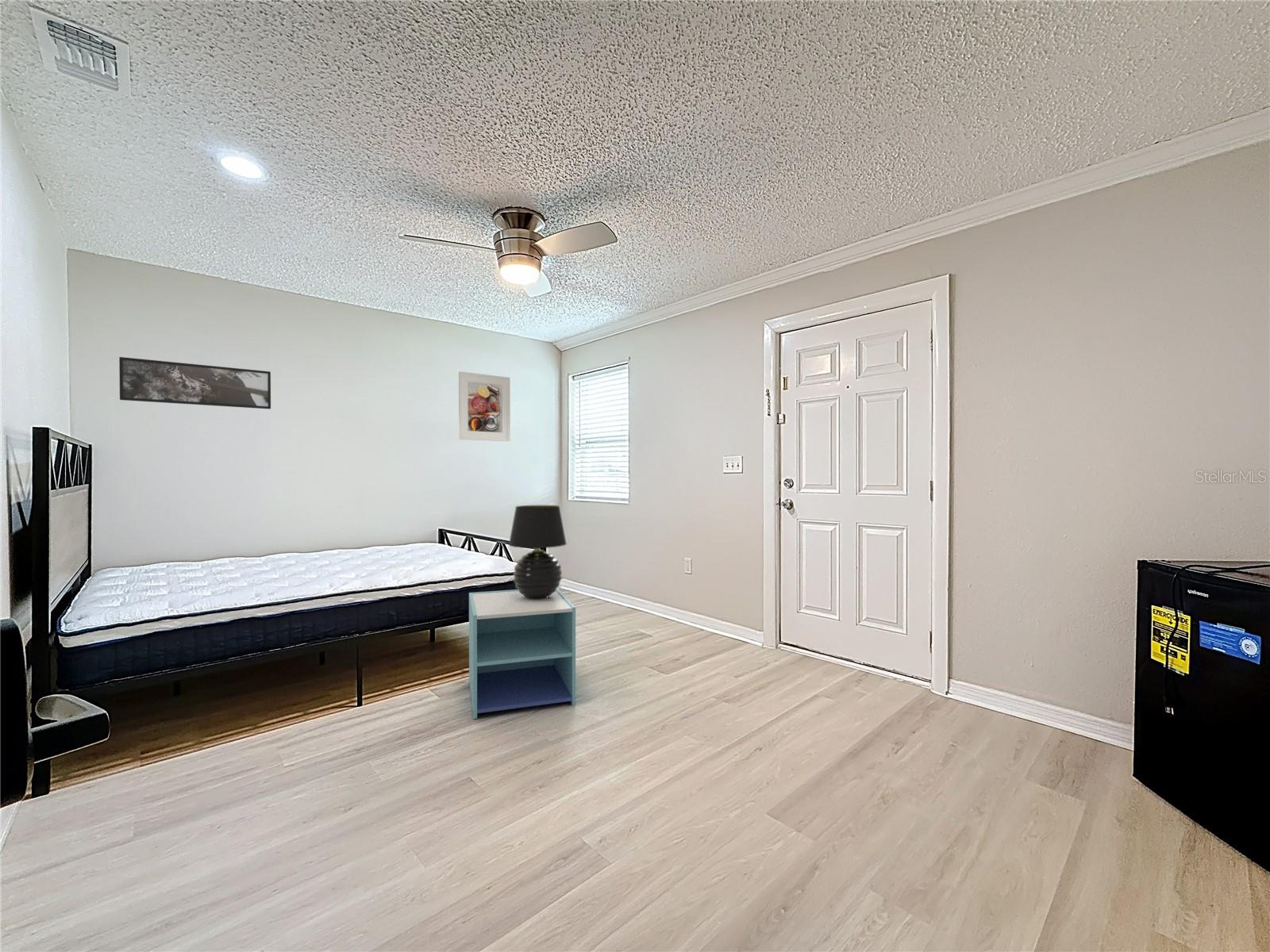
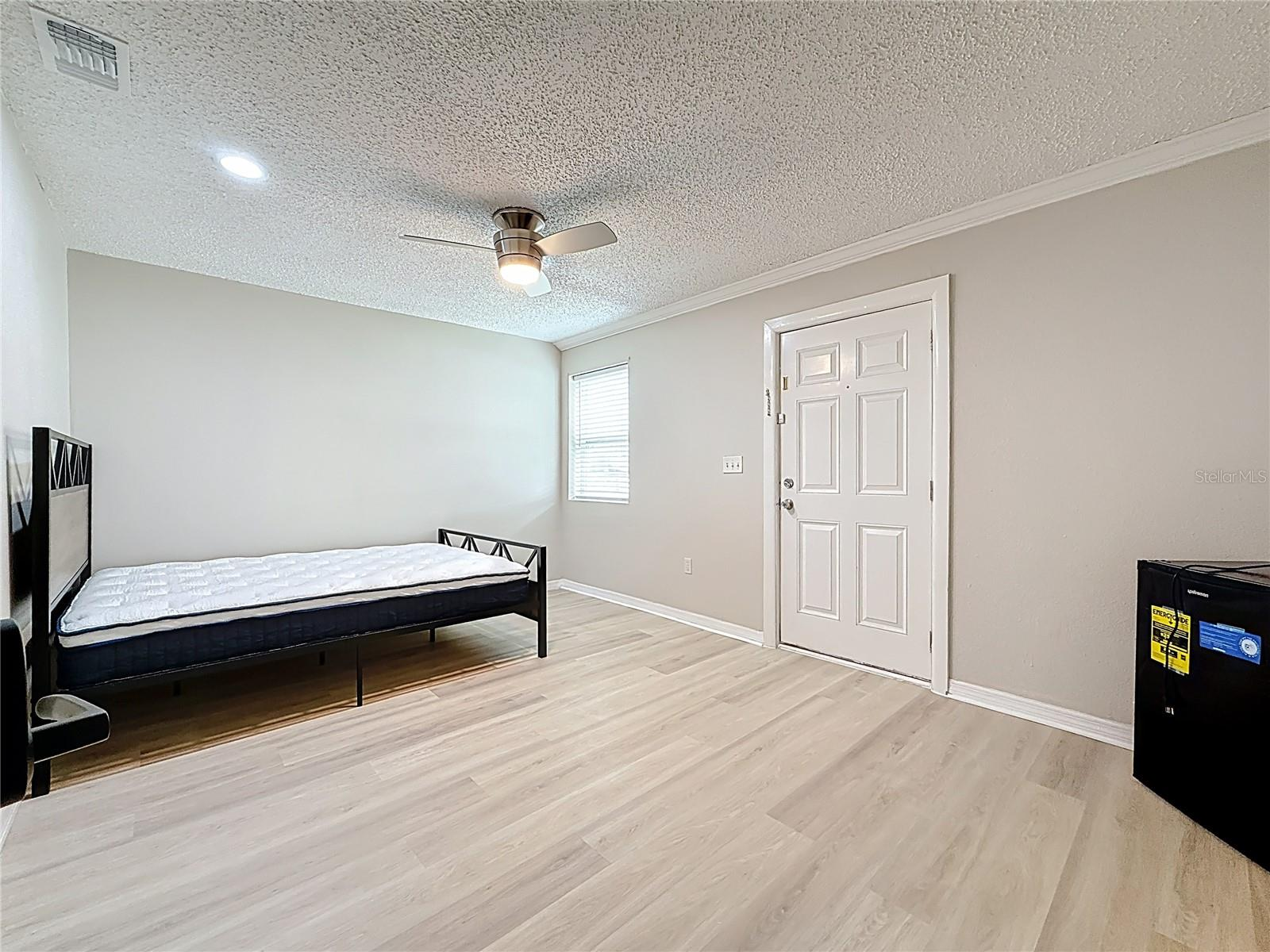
- table lamp [508,505,568,599]
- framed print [118,356,271,410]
- nightstand [468,588,576,720]
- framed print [458,370,511,442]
